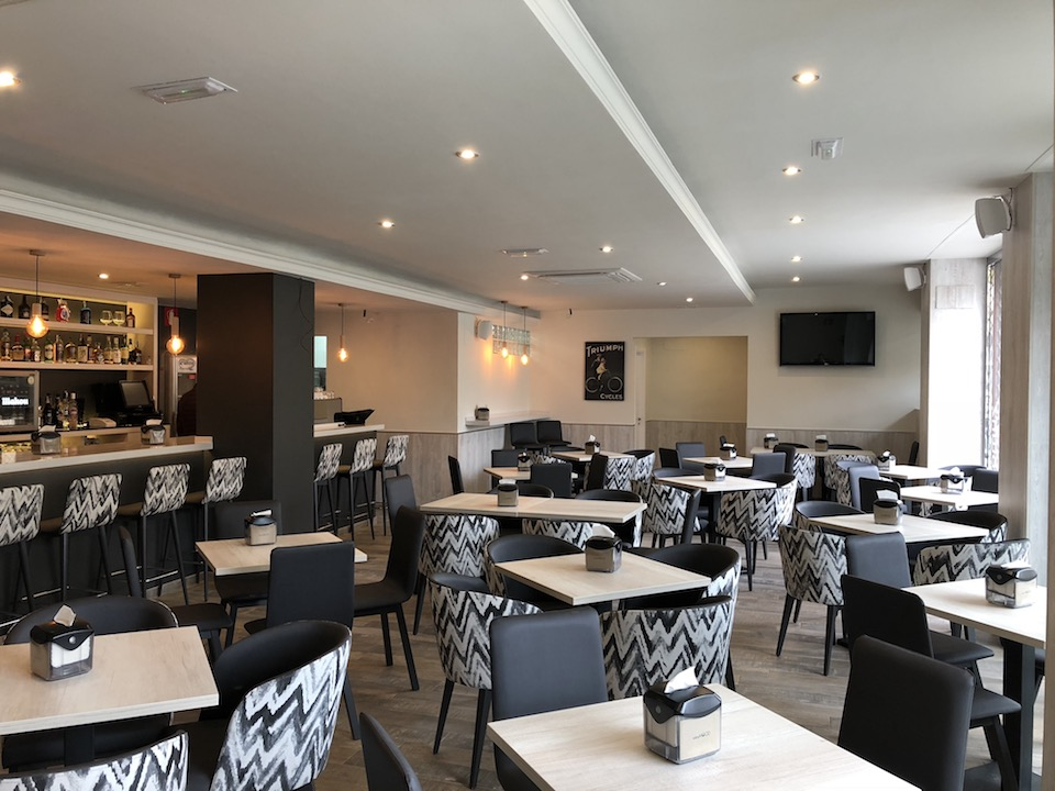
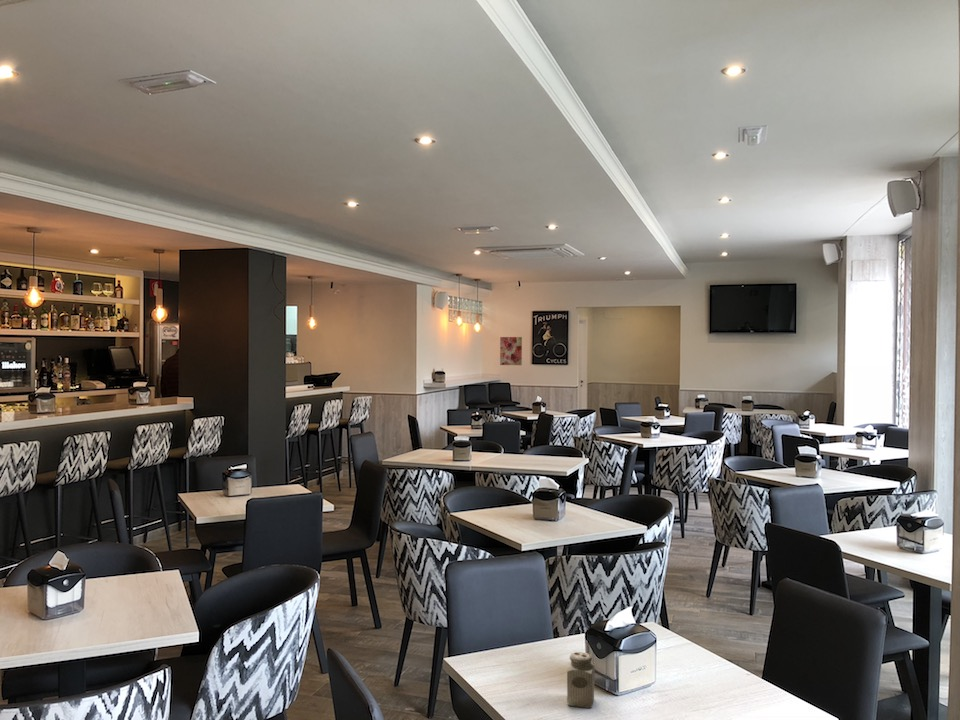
+ salt shaker [566,651,595,709]
+ wall art [499,336,523,366]
